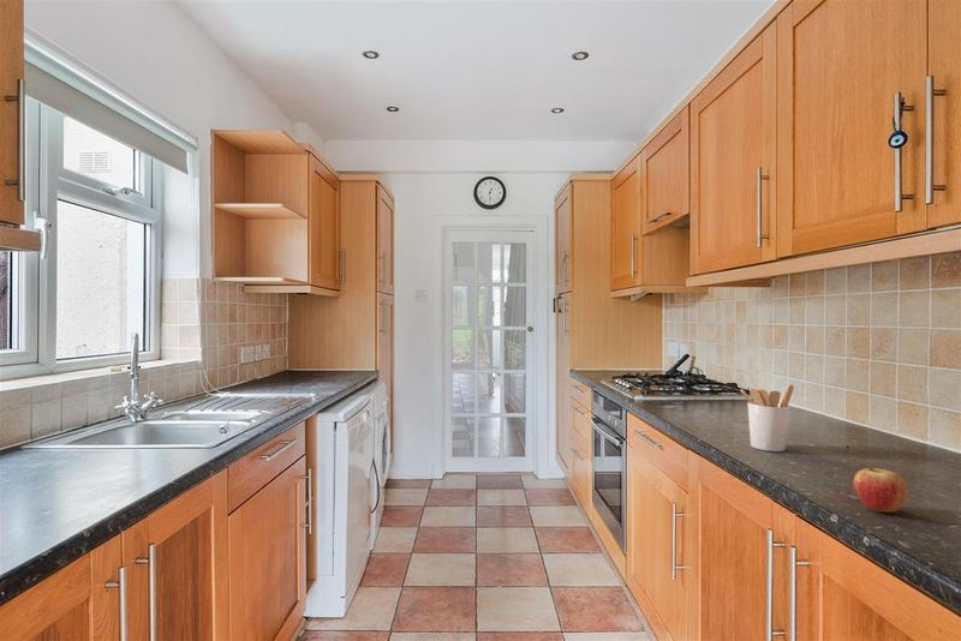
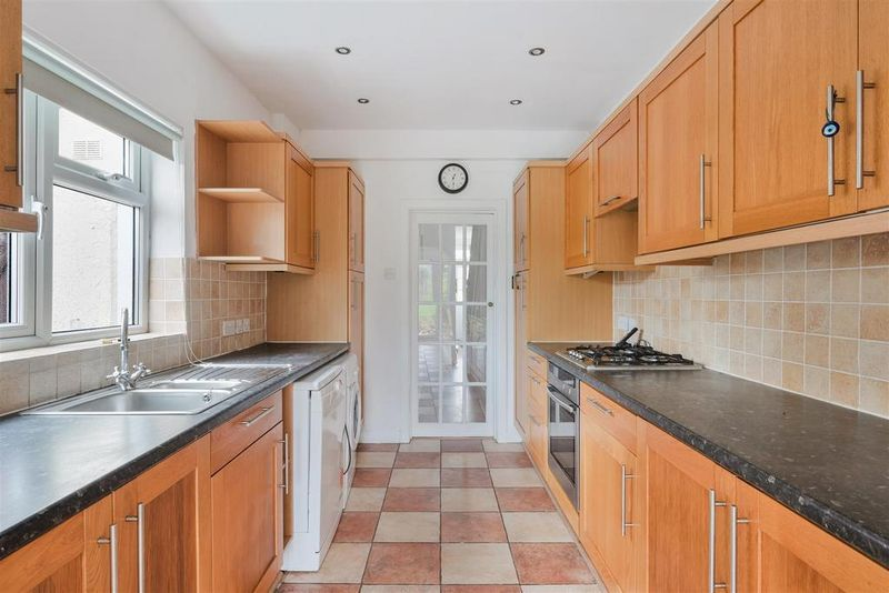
- fruit [852,463,909,514]
- utensil holder [739,383,795,453]
